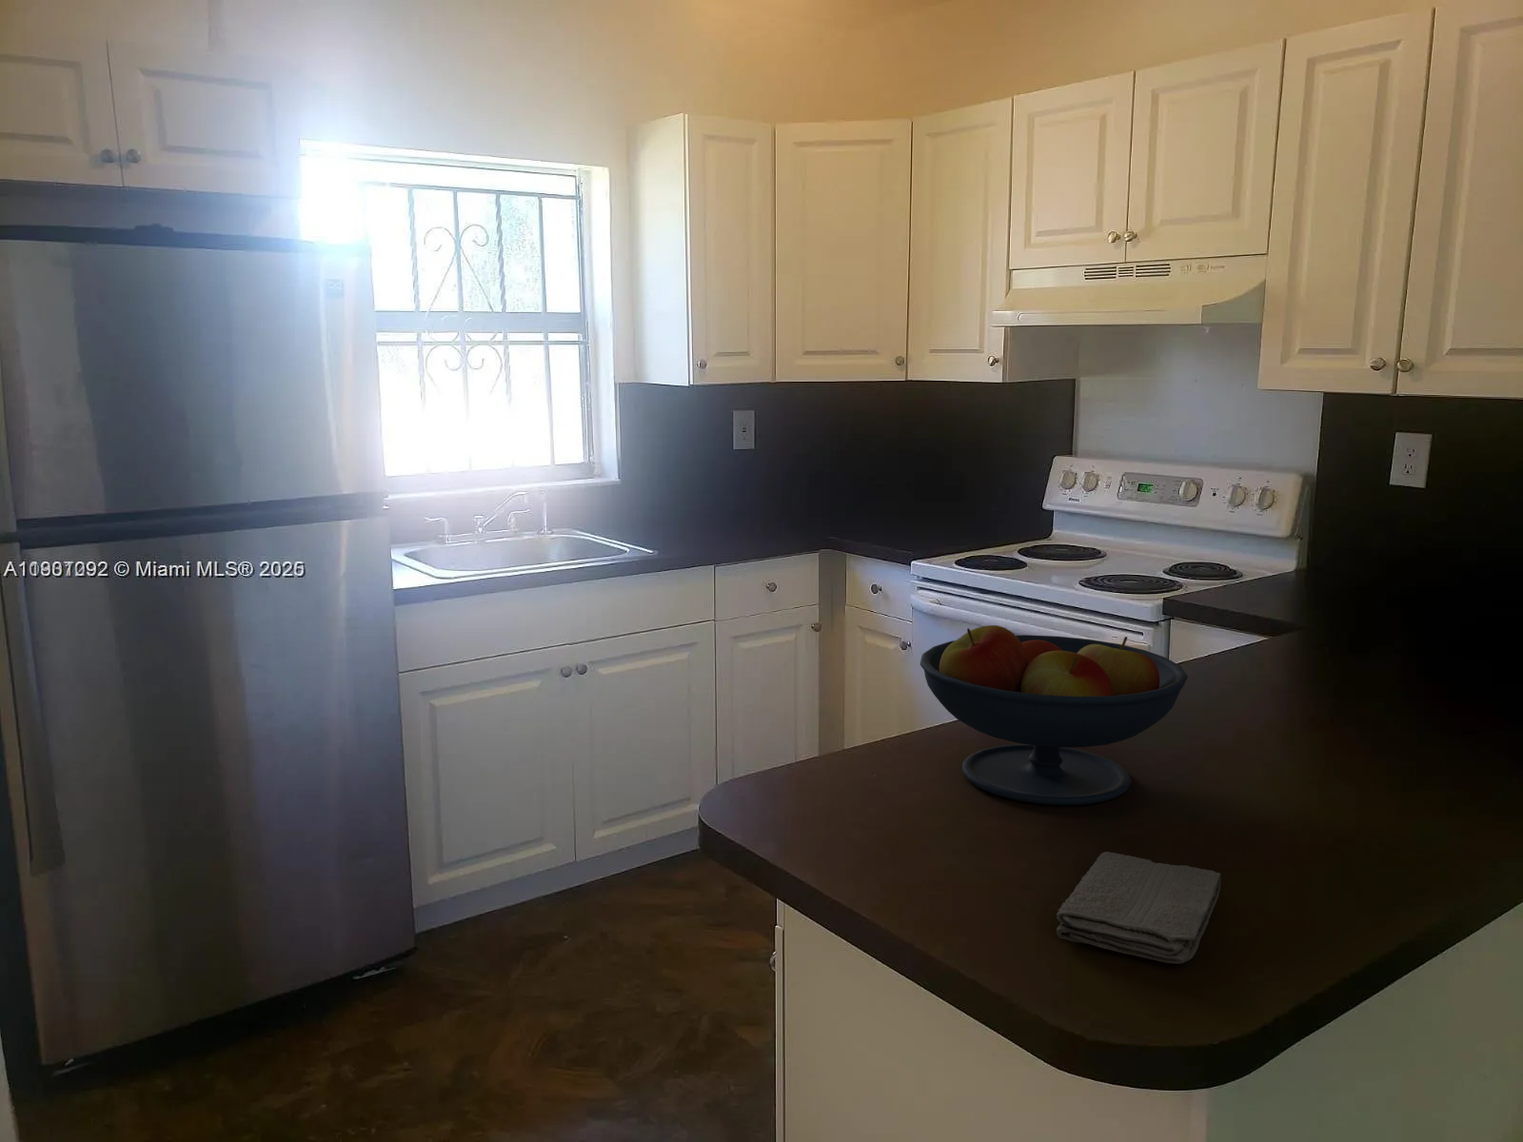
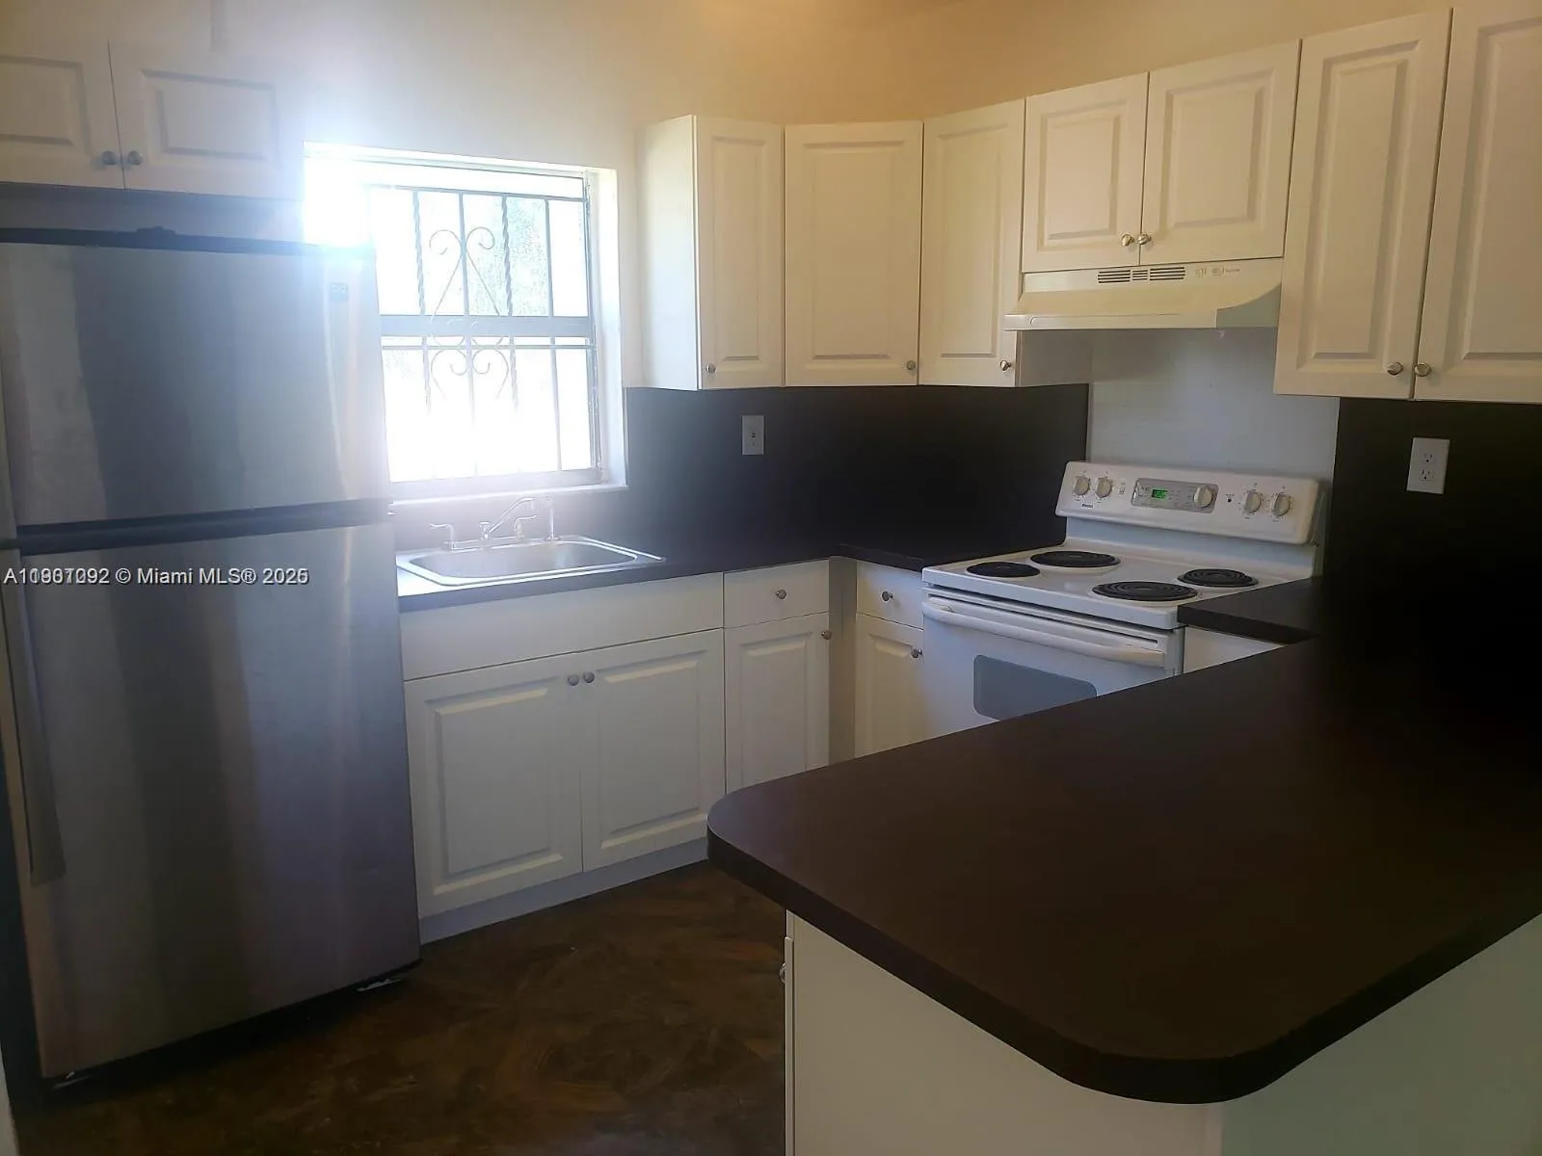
- washcloth [1055,851,1222,964]
- fruit bowl [920,624,1188,806]
